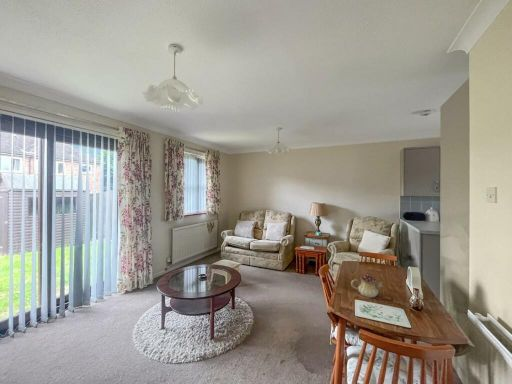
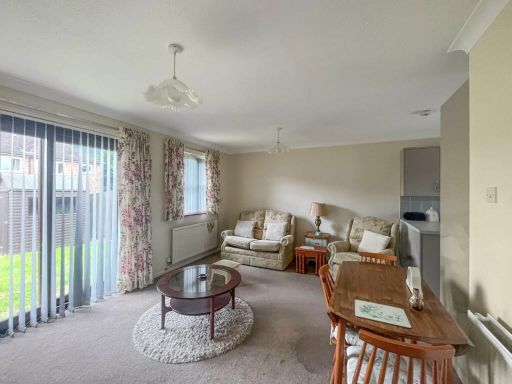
- teapot [350,272,384,299]
